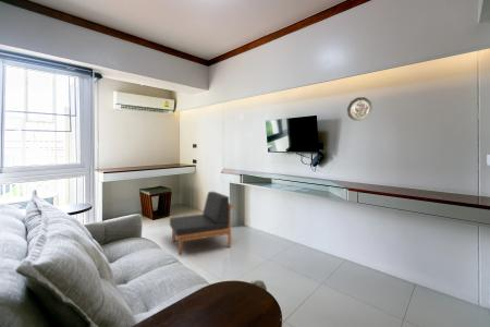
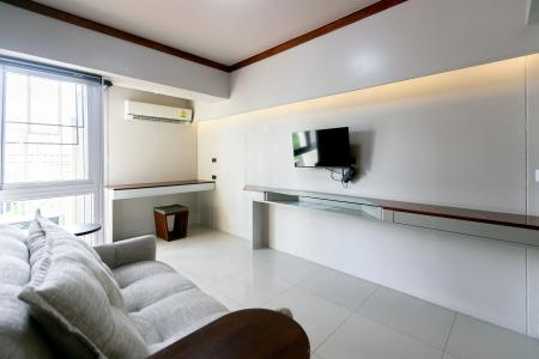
- armless chair [169,191,234,256]
- decorative plate [346,96,372,122]
